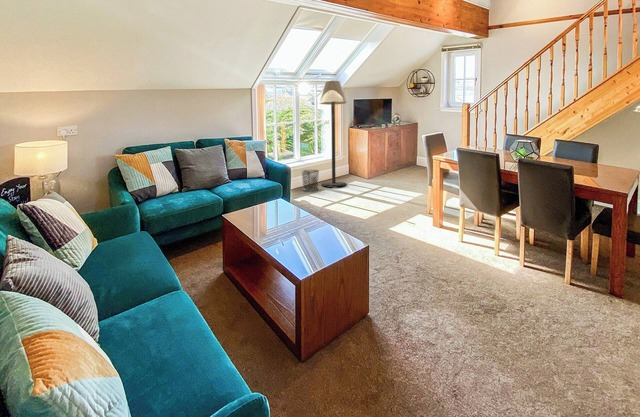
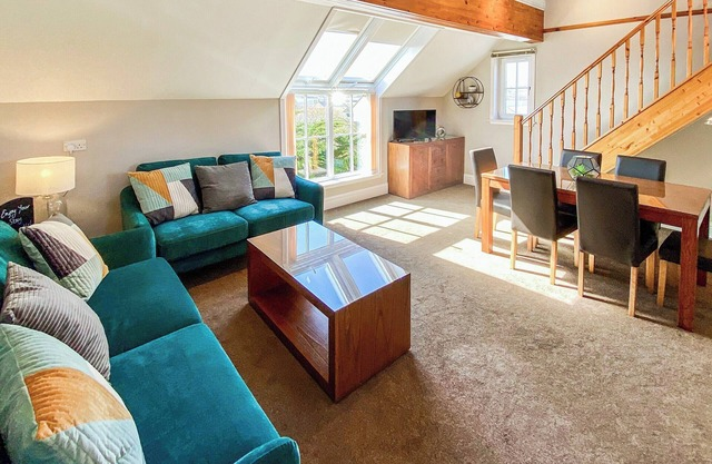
- floor lamp [319,80,347,187]
- waste bin [301,169,320,191]
